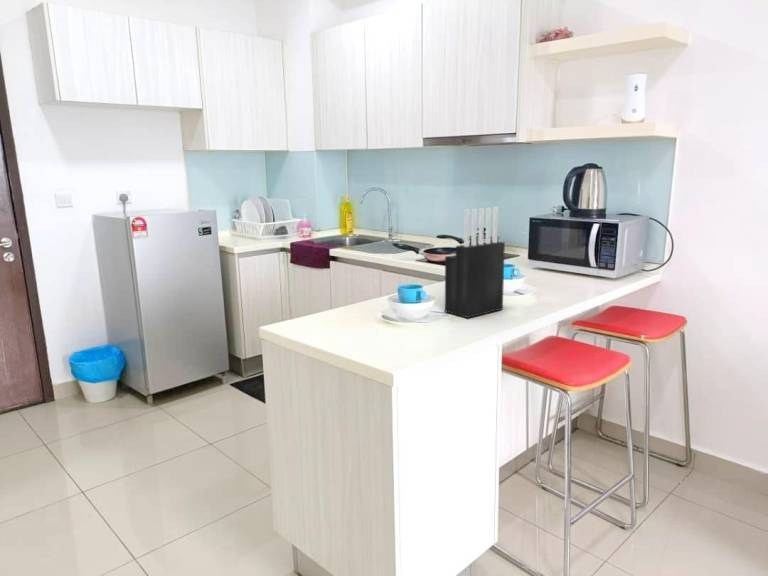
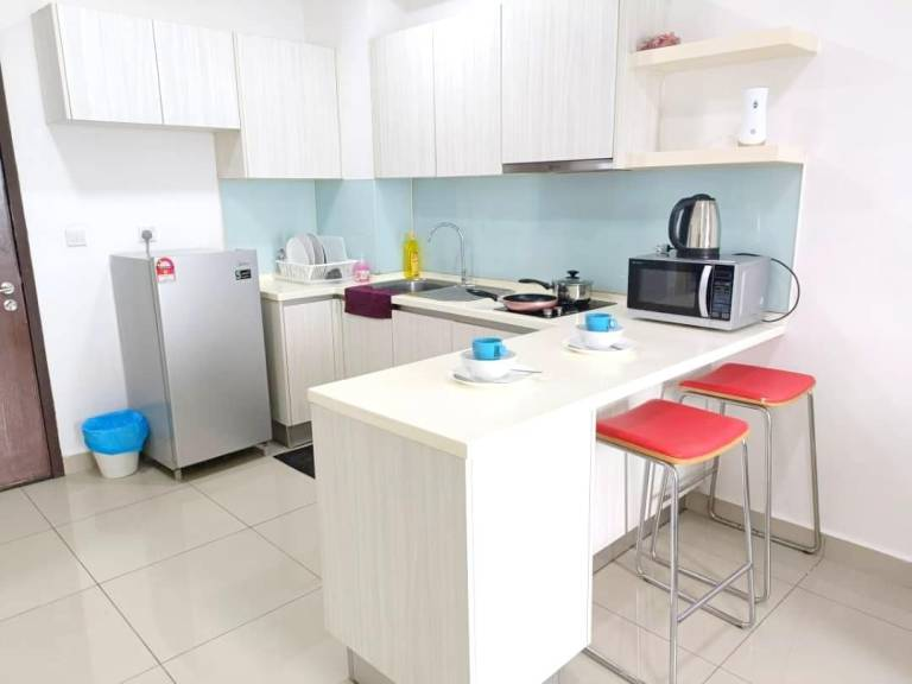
- knife block [444,206,506,319]
